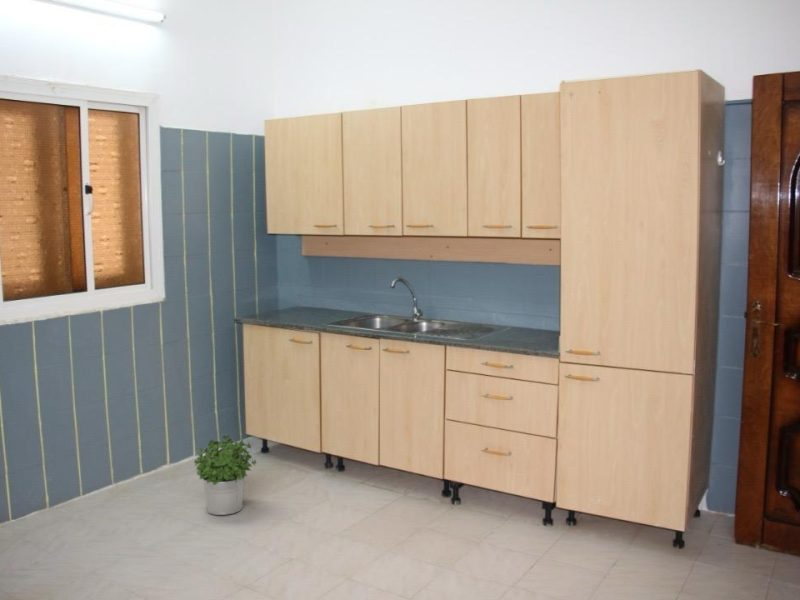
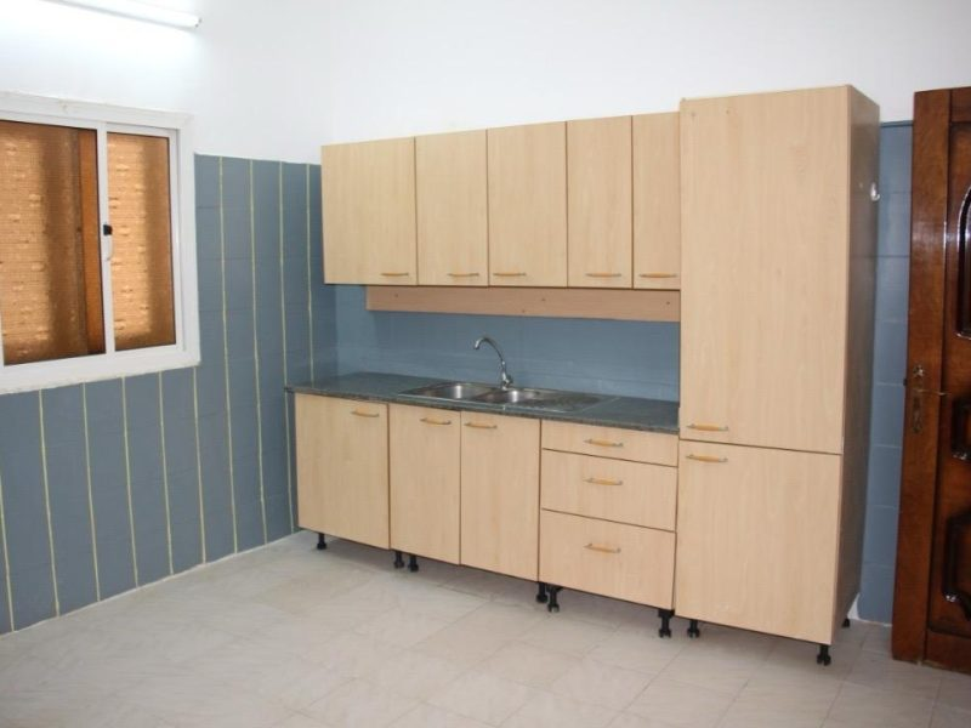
- potted plant [193,434,257,516]
